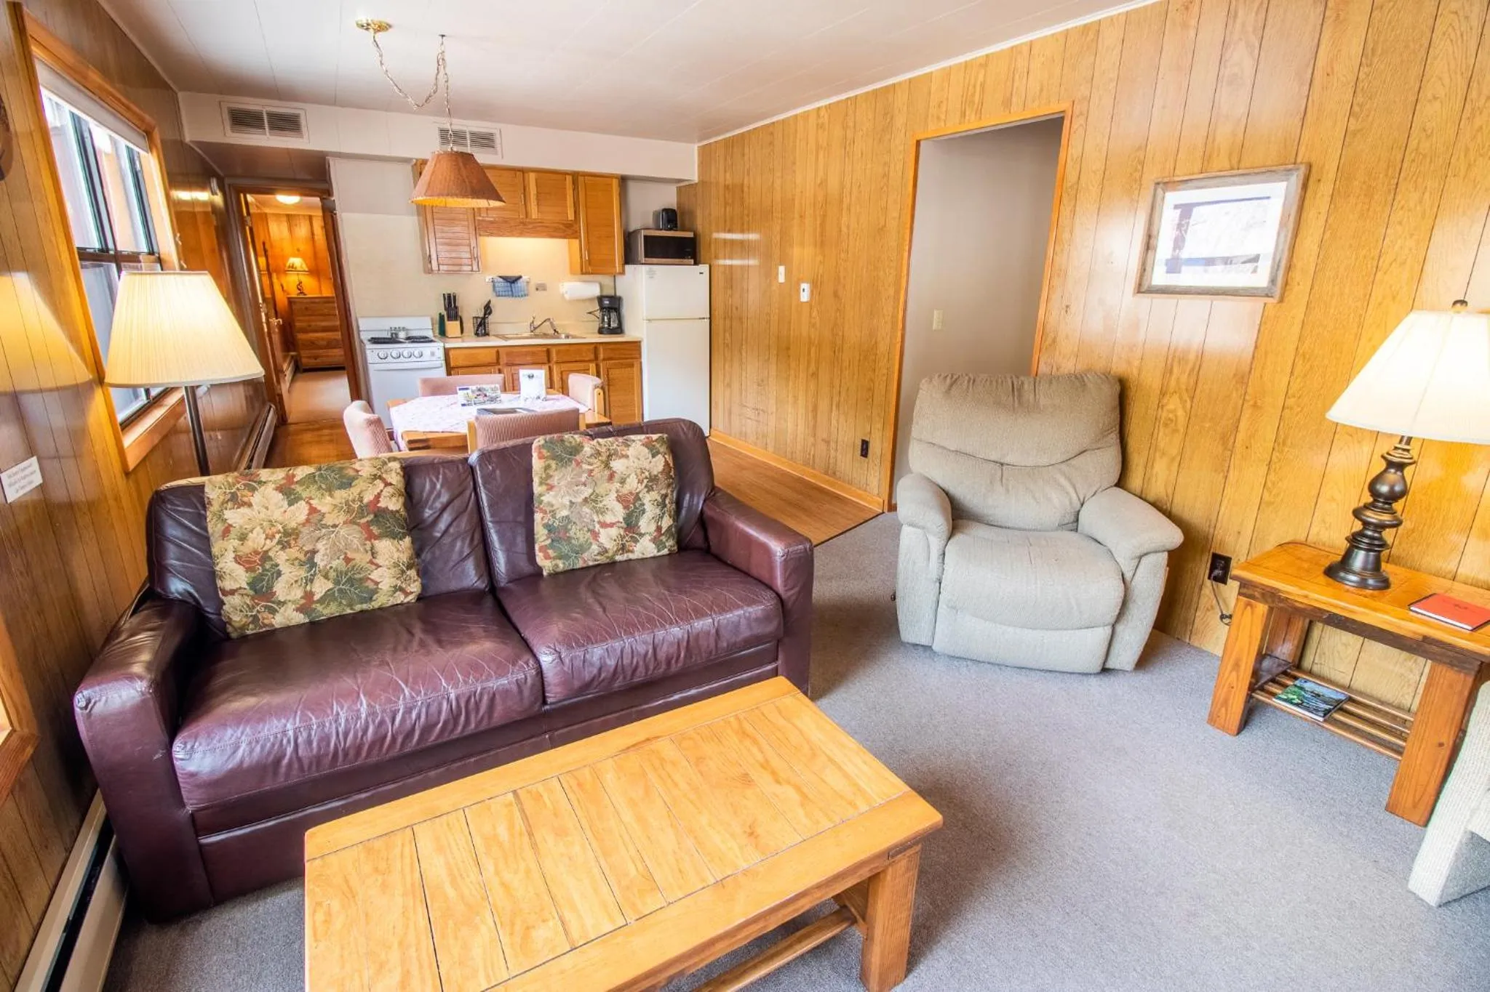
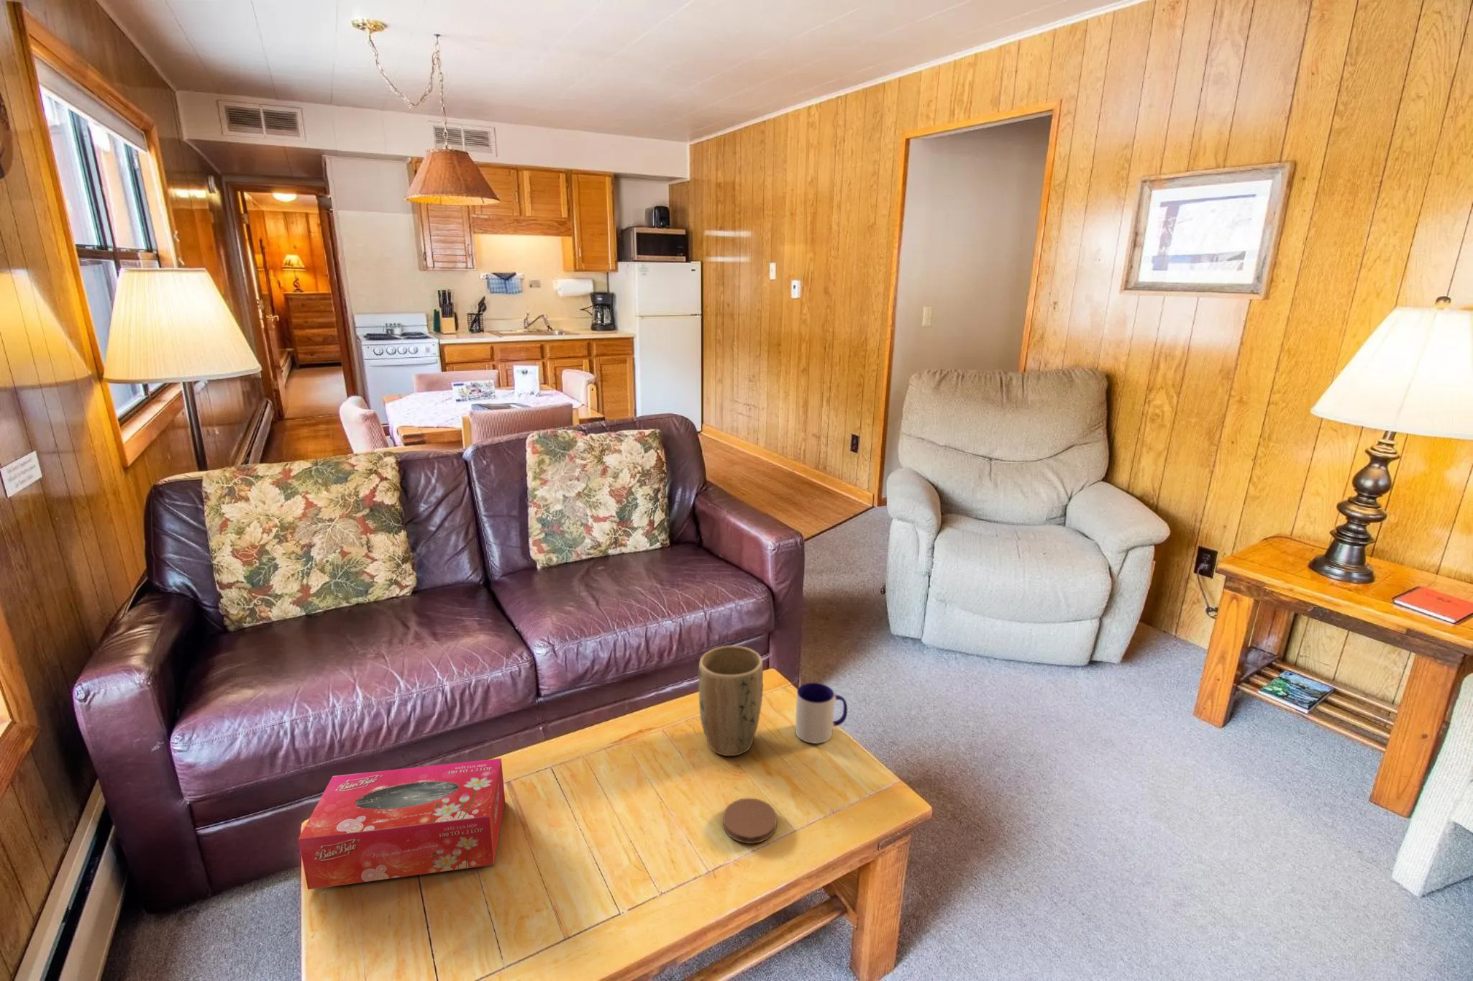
+ coaster [722,798,778,844]
+ mug [795,682,848,743]
+ plant pot [698,645,763,757]
+ tissue box [298,758,506,890]
